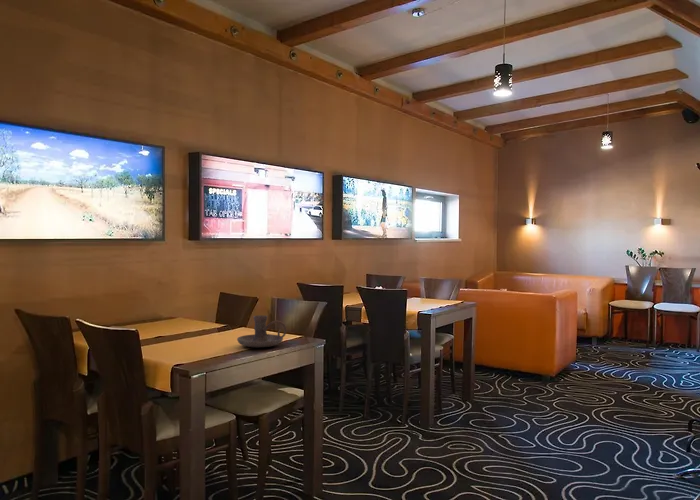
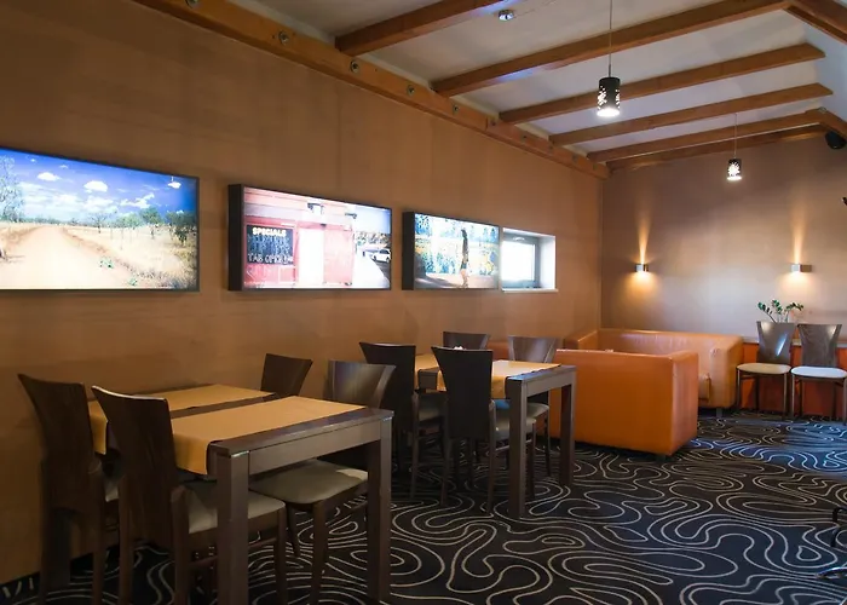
- candle holder [236,314,287,348]
